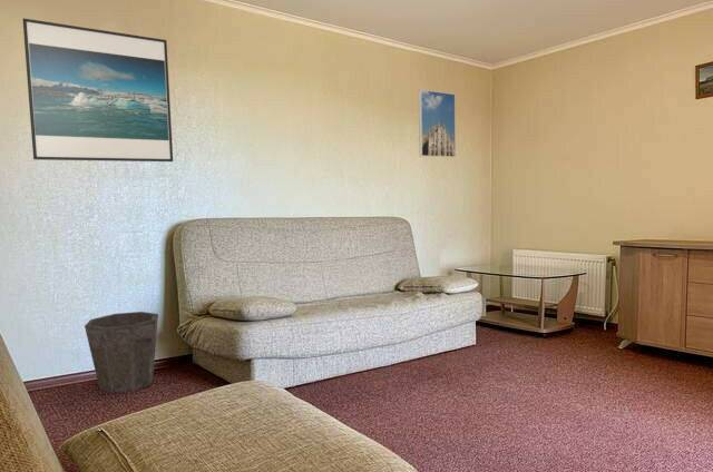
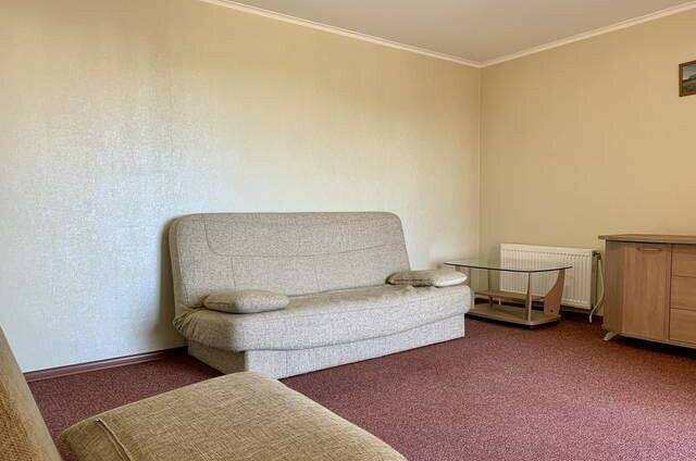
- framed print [418,89,457,158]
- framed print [22,17,174,163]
- waste bin [84,311,159,393]
